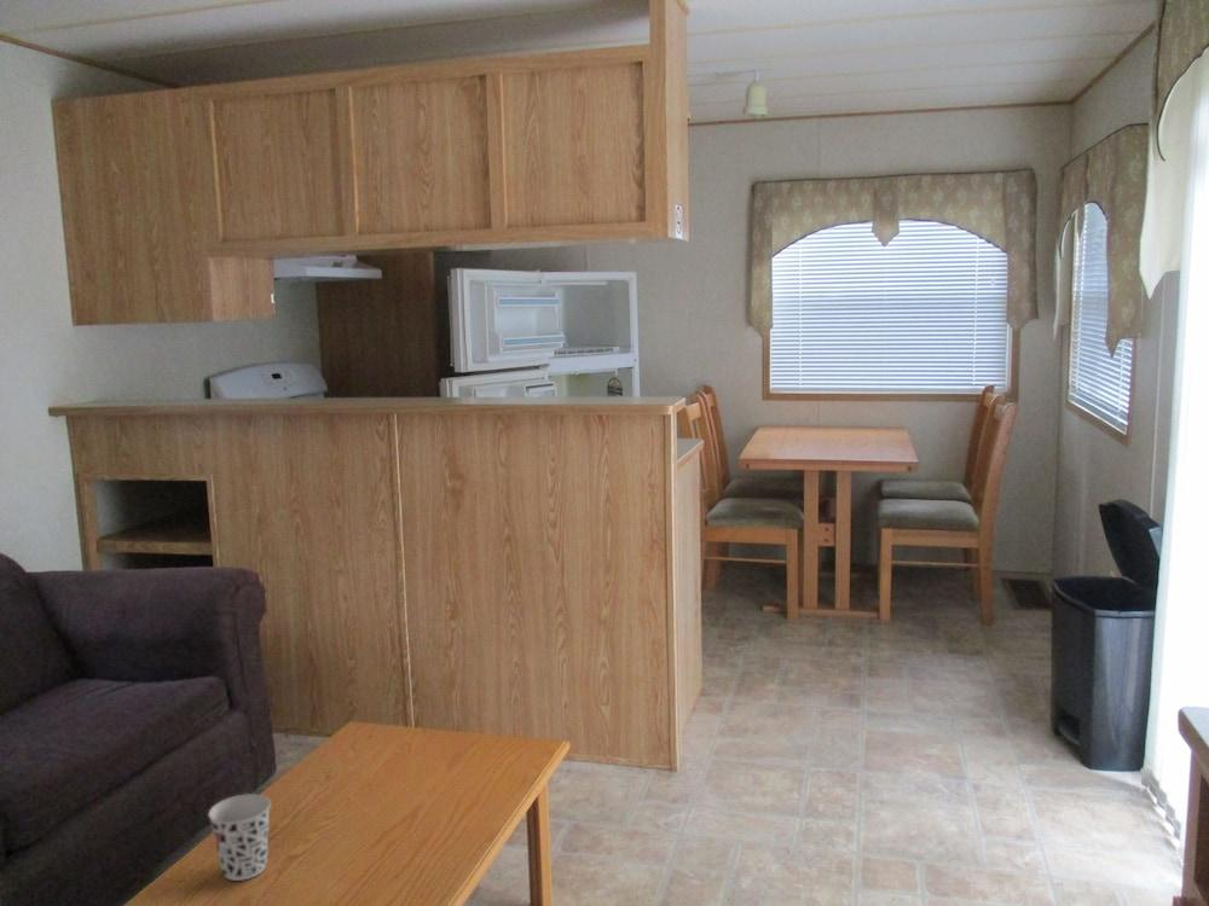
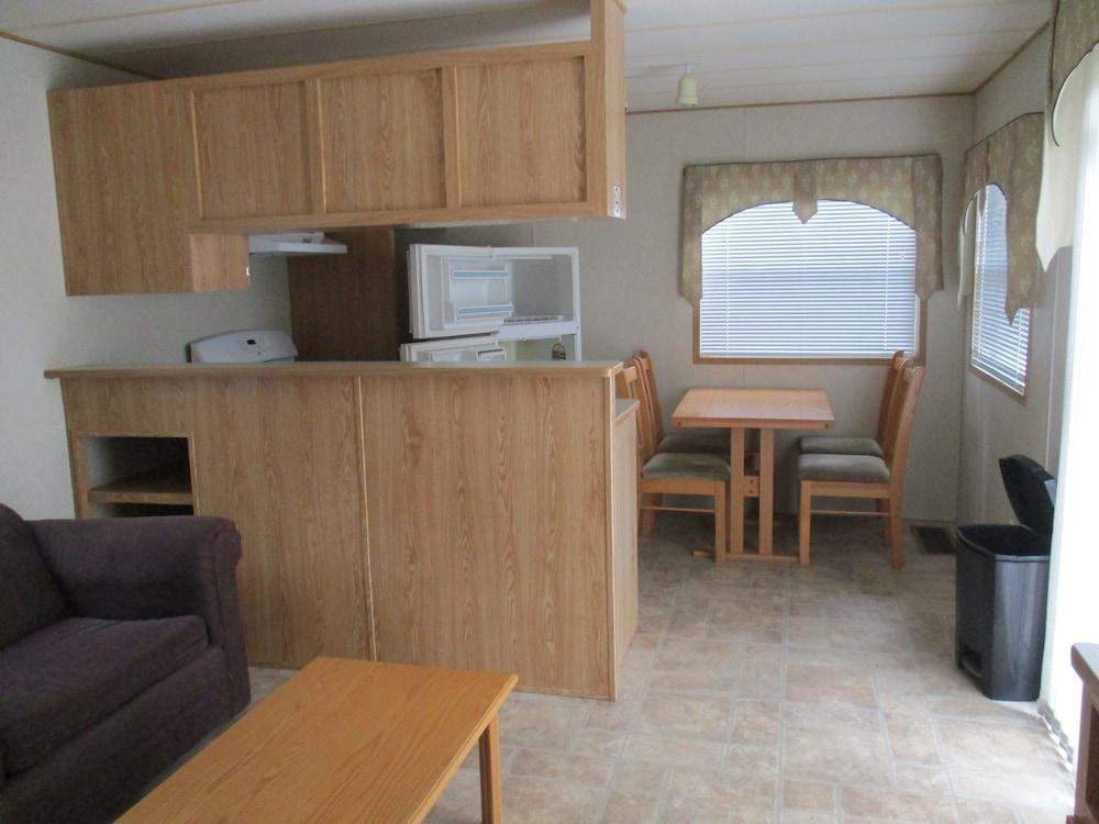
- cup [207,792,272,882]
